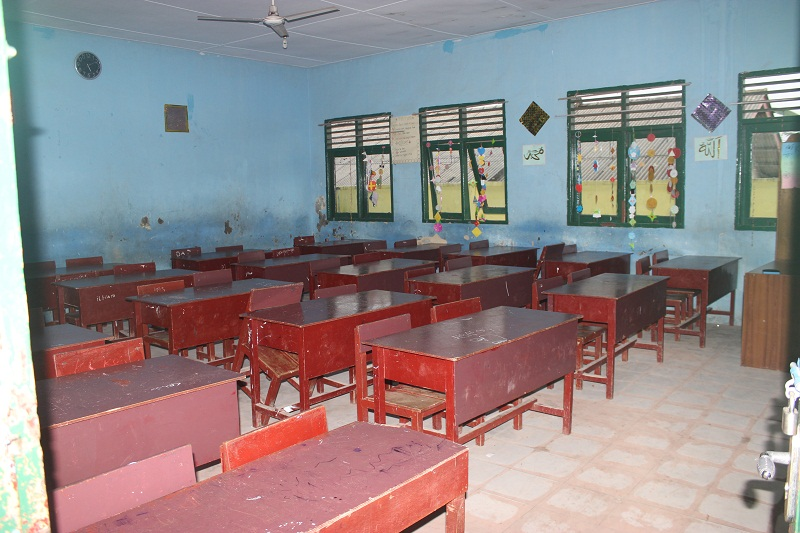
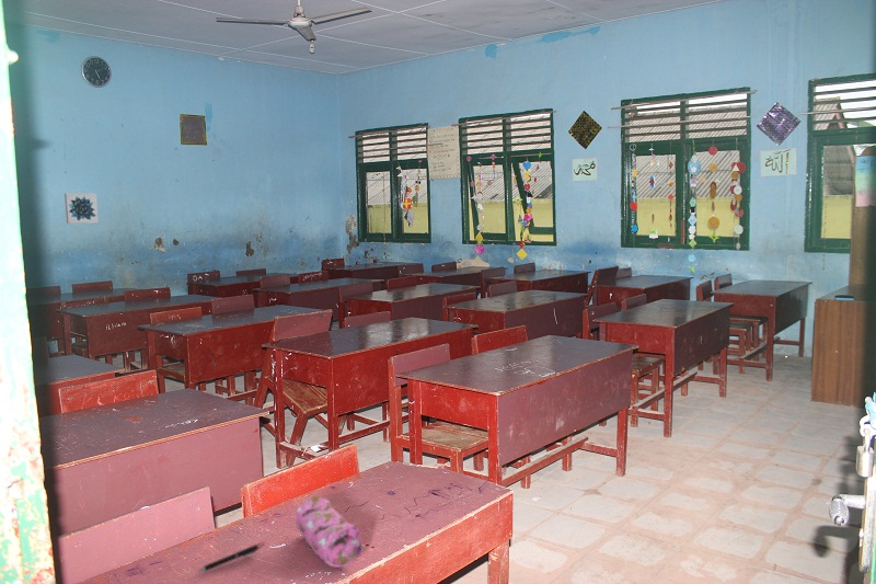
+ pencil case [295,495,362,569]
+ wall art [64,192,100,225]
+ pen [197,543,261,573]
